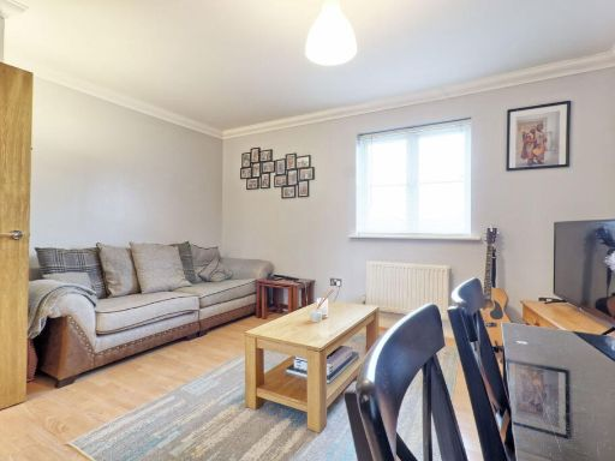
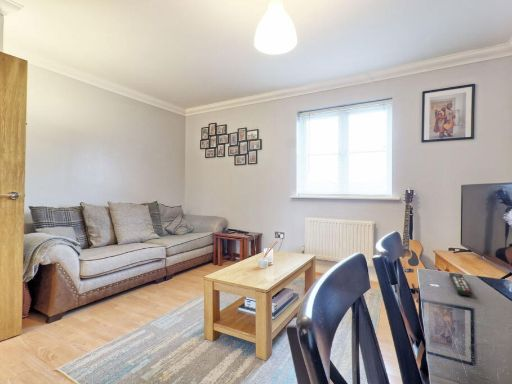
+ remote control [448,272,473,297]
